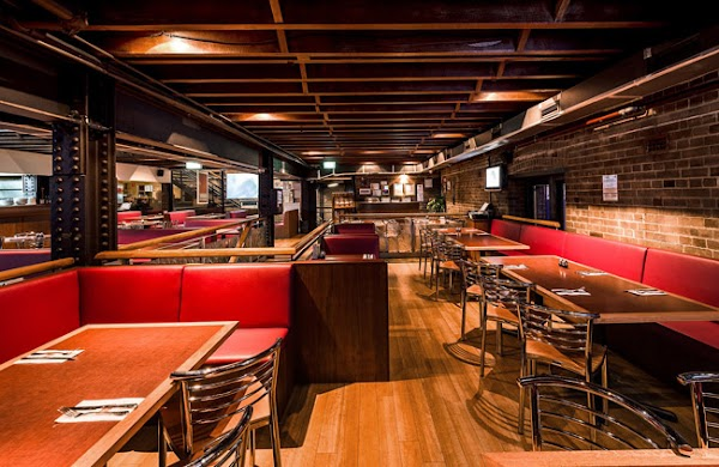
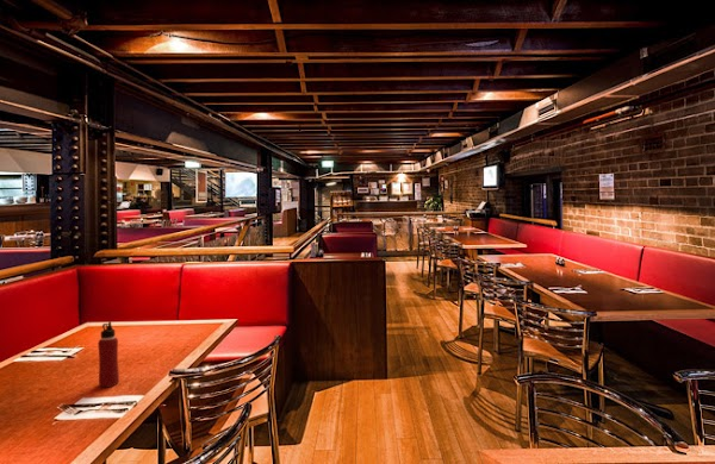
+ water bottle [97,320,120,388]
